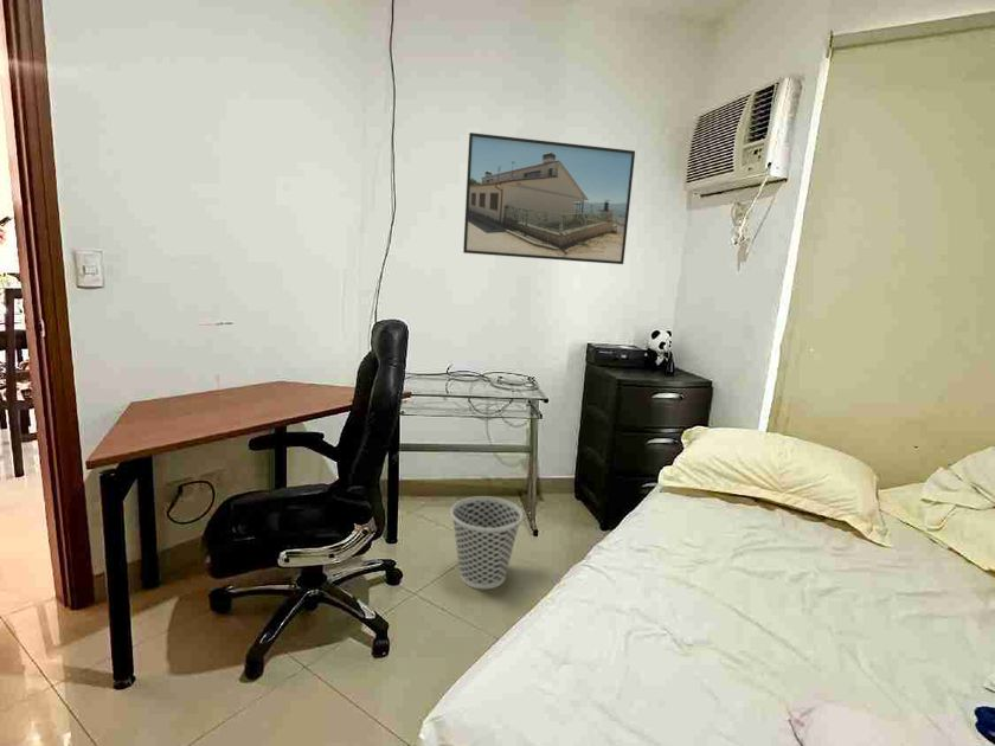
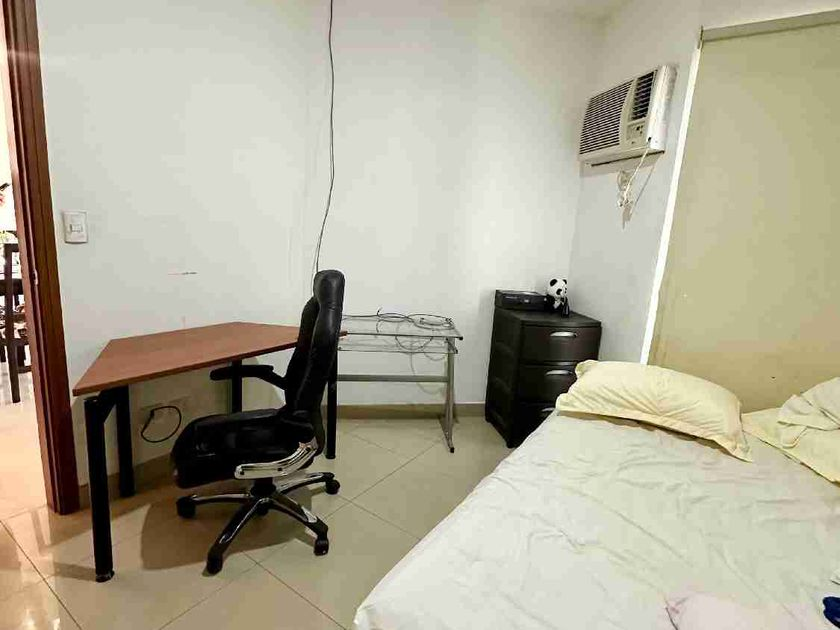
- wastebasket [450,495,524,591]
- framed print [462,131,636,265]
